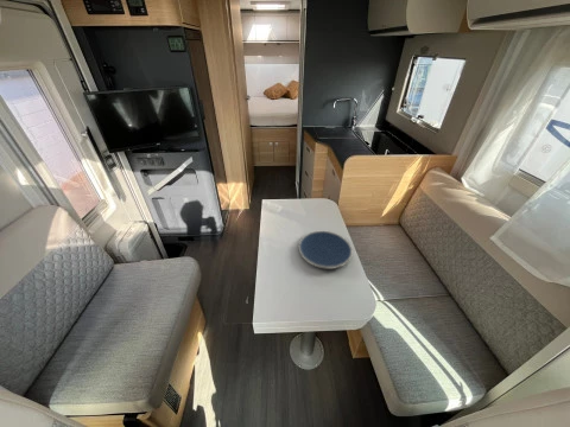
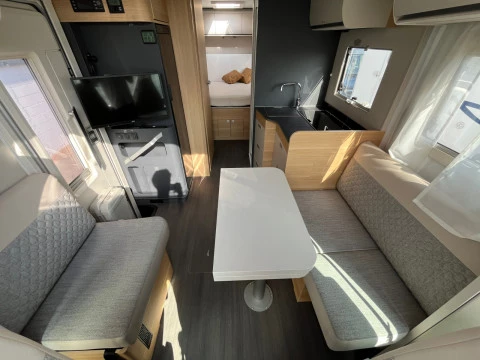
- plate [298,230,354,270]
